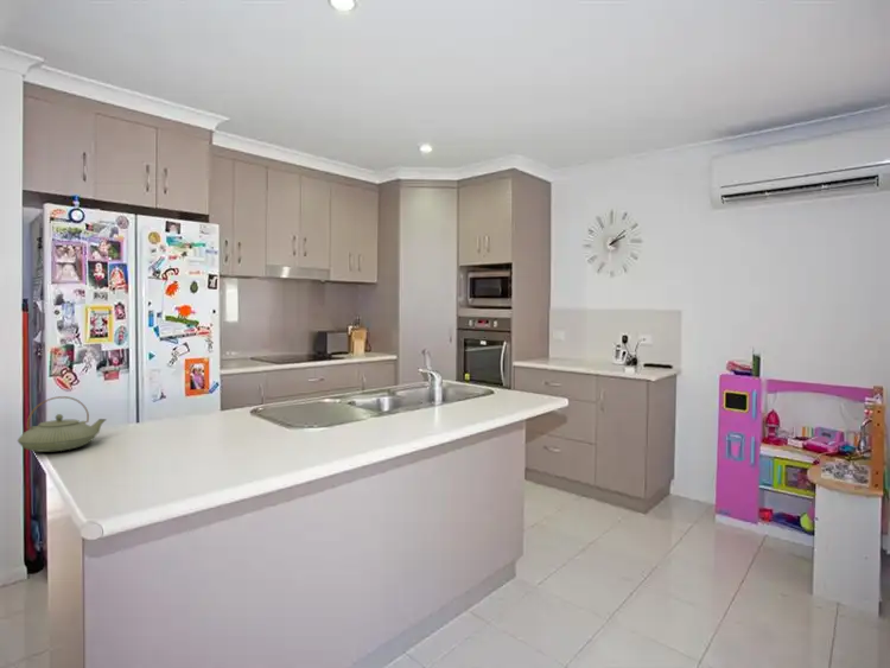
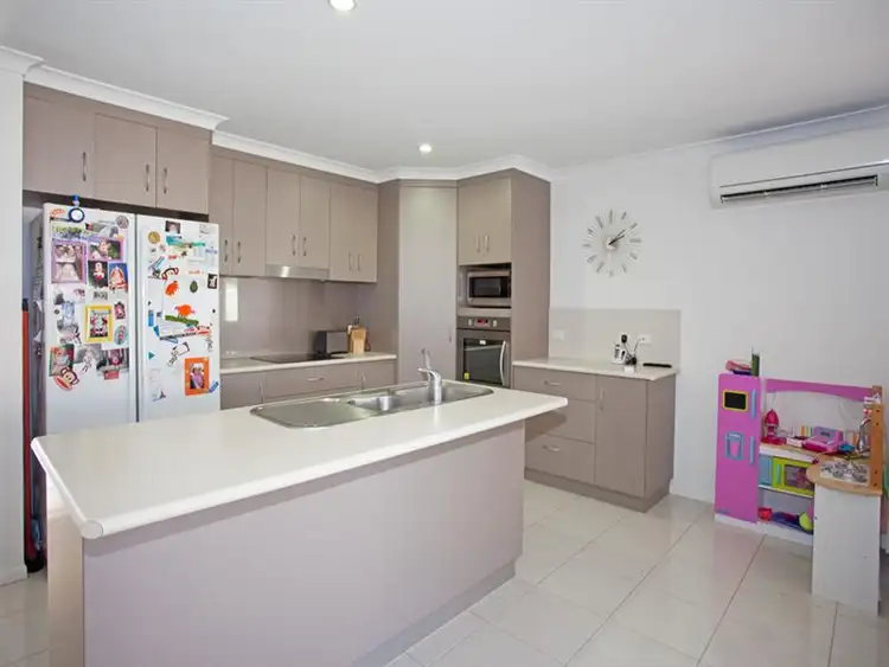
- teapot [17,395,108,453]
